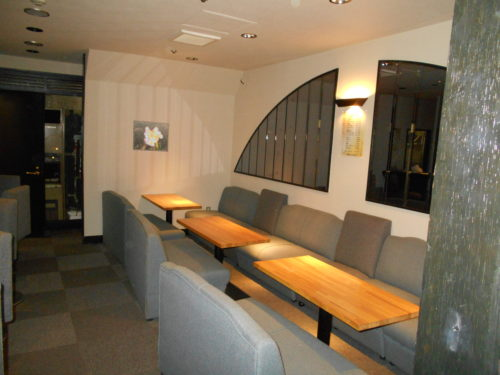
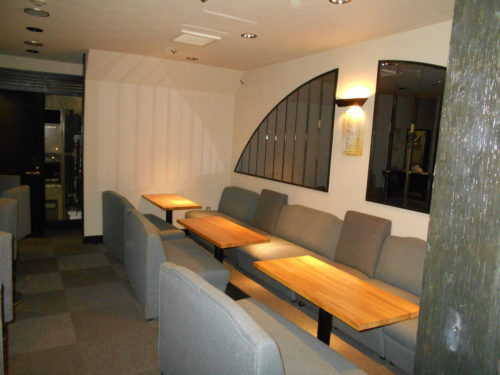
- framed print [132,119,170,153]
